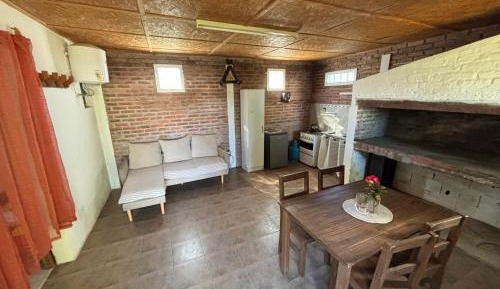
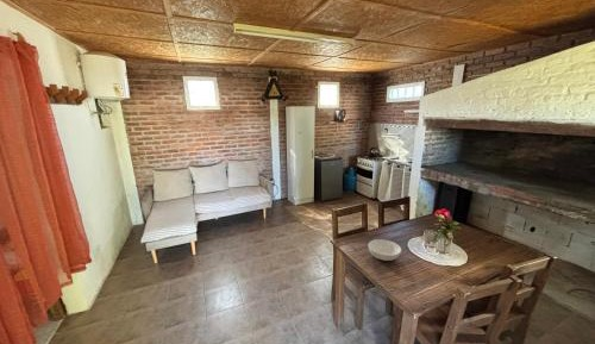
+ serving bowl [368,238,402,262]
